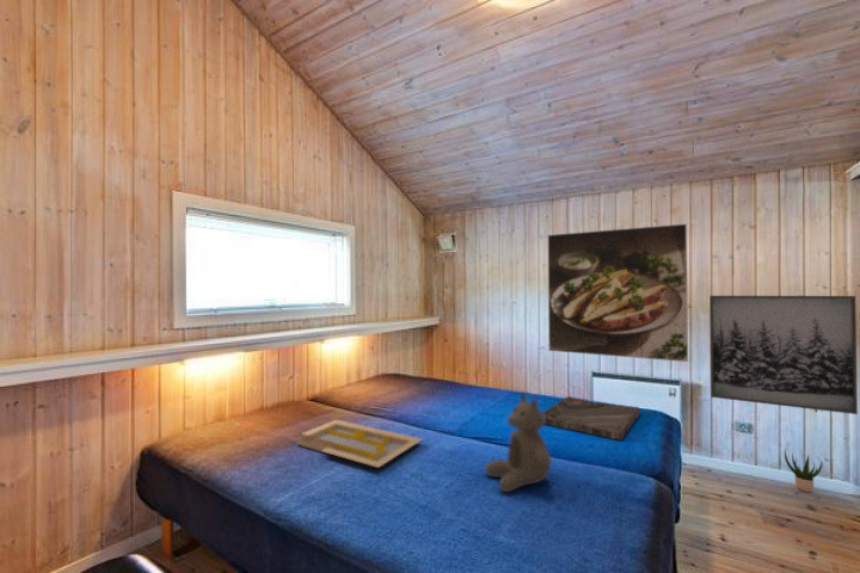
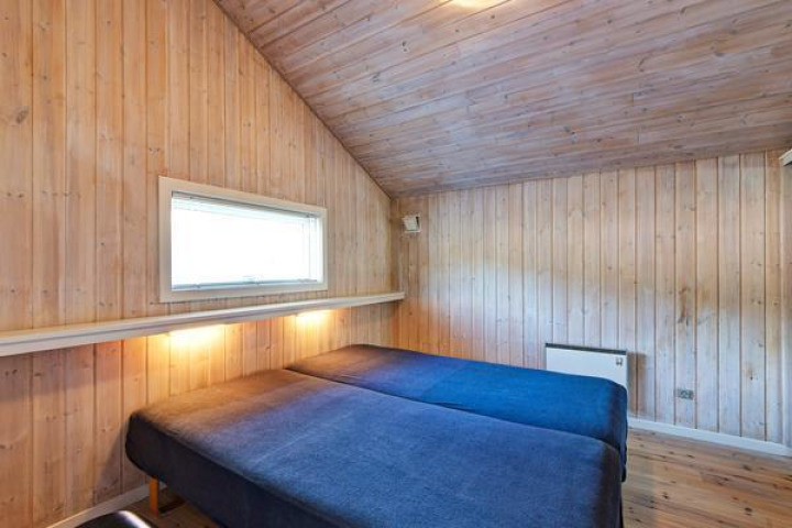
- teddy bear [484,390,553,493]
- wall art [708,295,859,415]
- serving tray [296,418,423,469]
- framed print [547,223,689,363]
- tray [542,395,641,442]
- potted plant [784,448,823,493]
